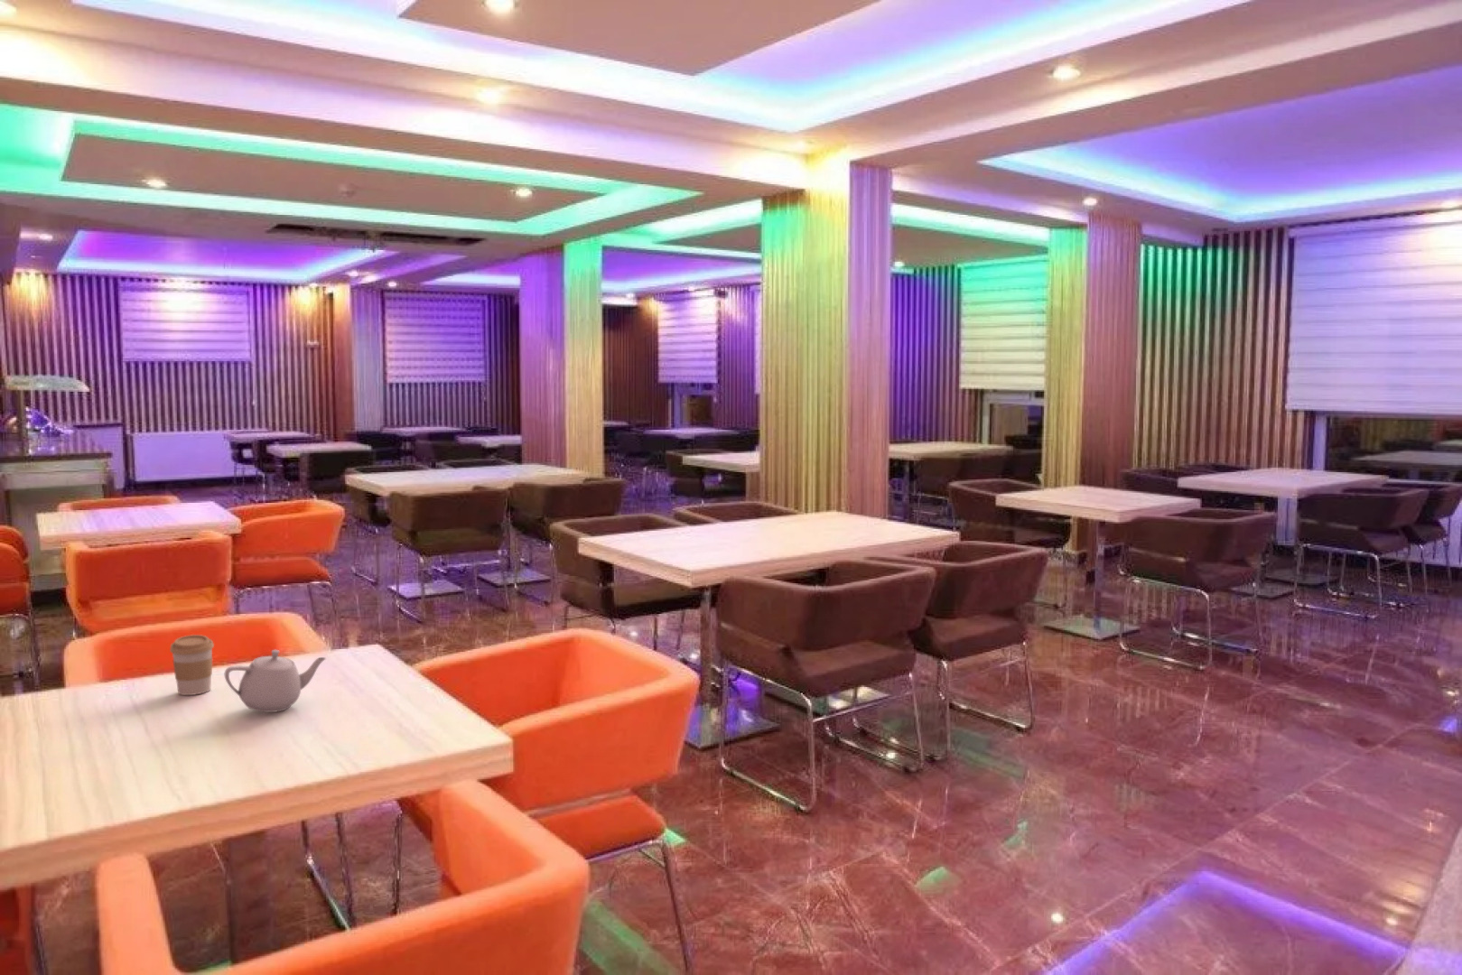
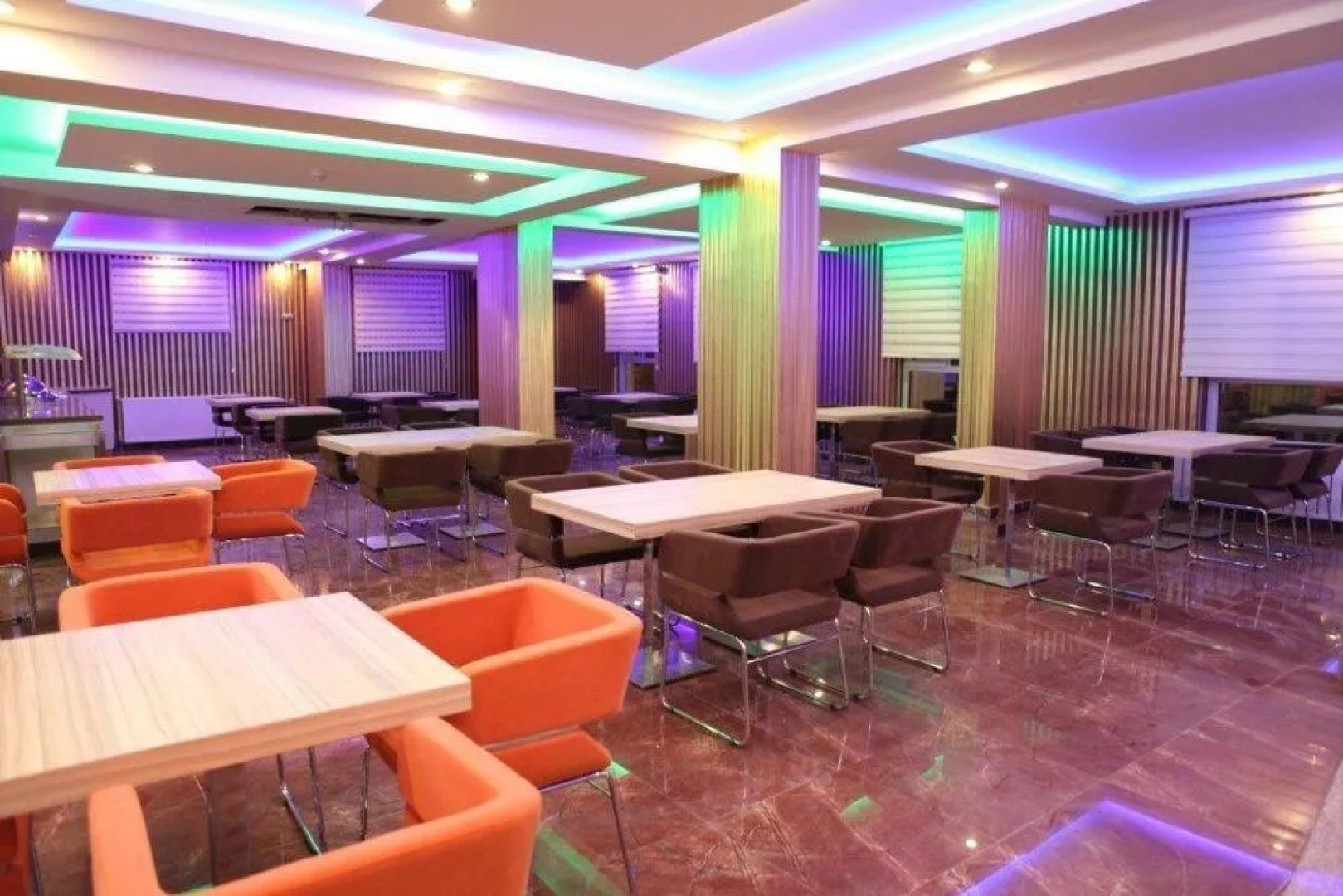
- coffee cup [169,633,214,696]
- teapot [224,650,327,713]
